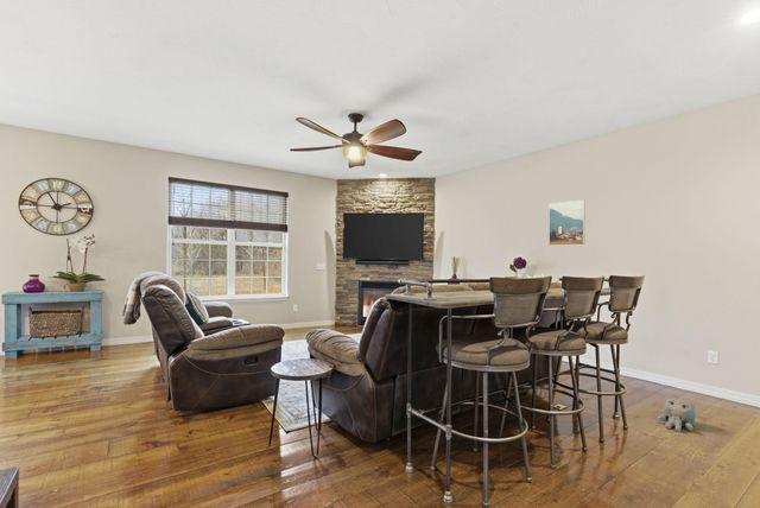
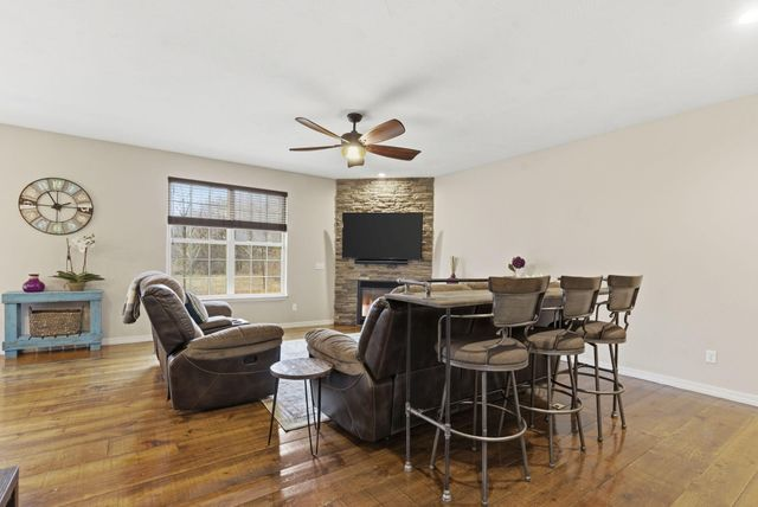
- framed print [547,198,587,247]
- plush toy [657,398,697,433]
